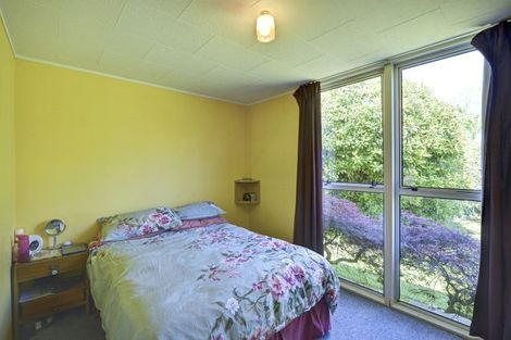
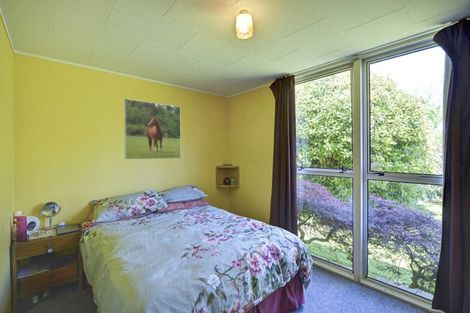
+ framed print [123,98,182,160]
